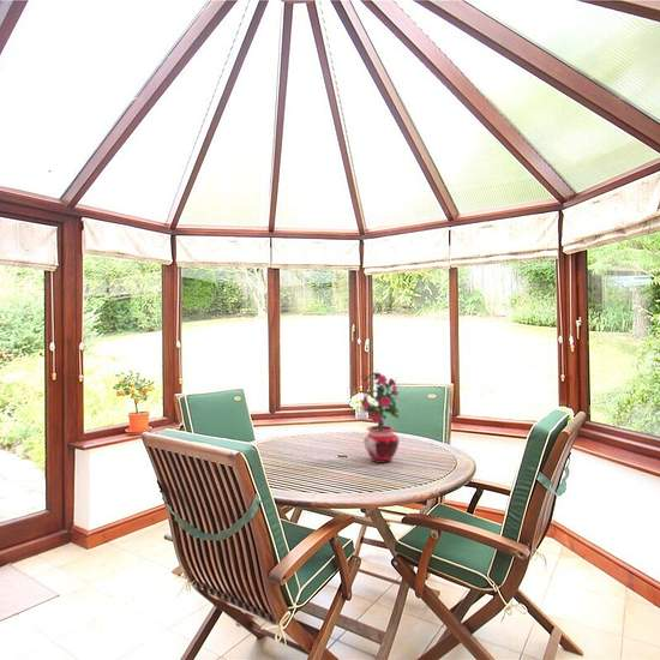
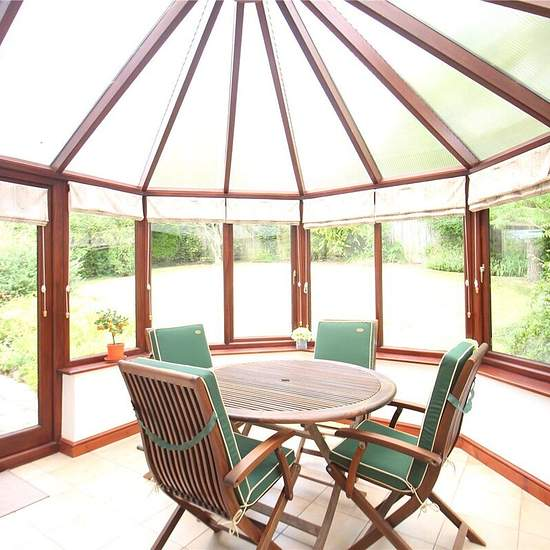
- potted flower [359,371,408,464]
